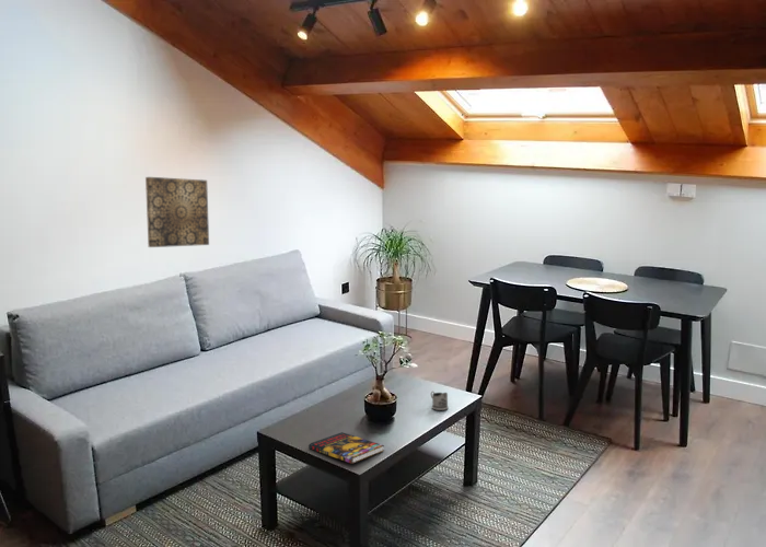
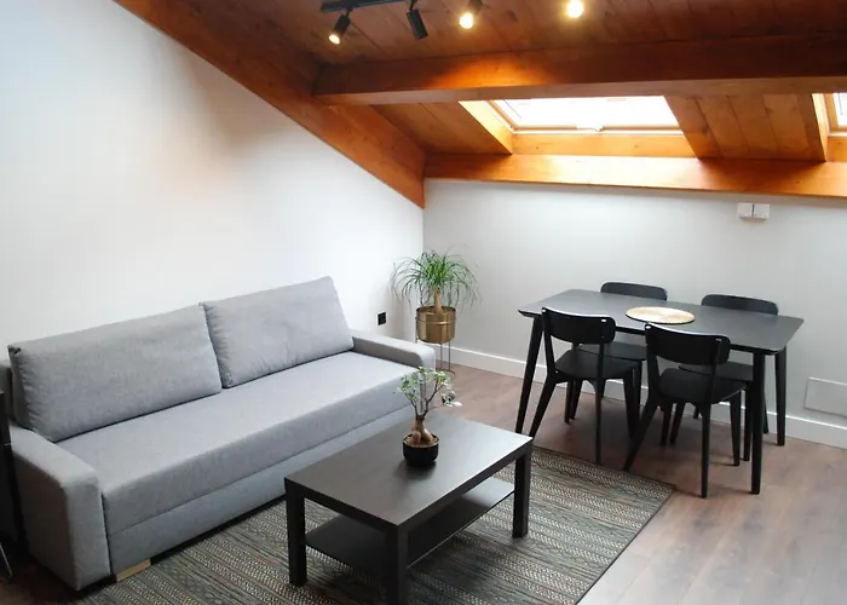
- book [307,431,385,464]
- tea glass holder [430,391,450,411]
- wall art [144,176,210,248]
